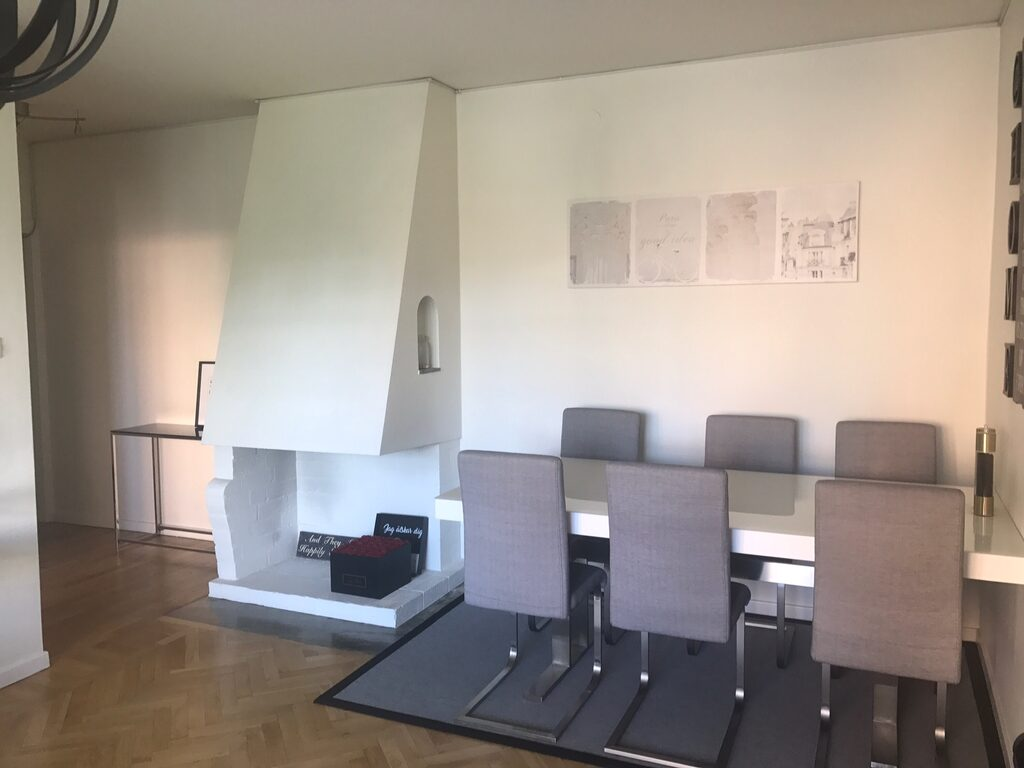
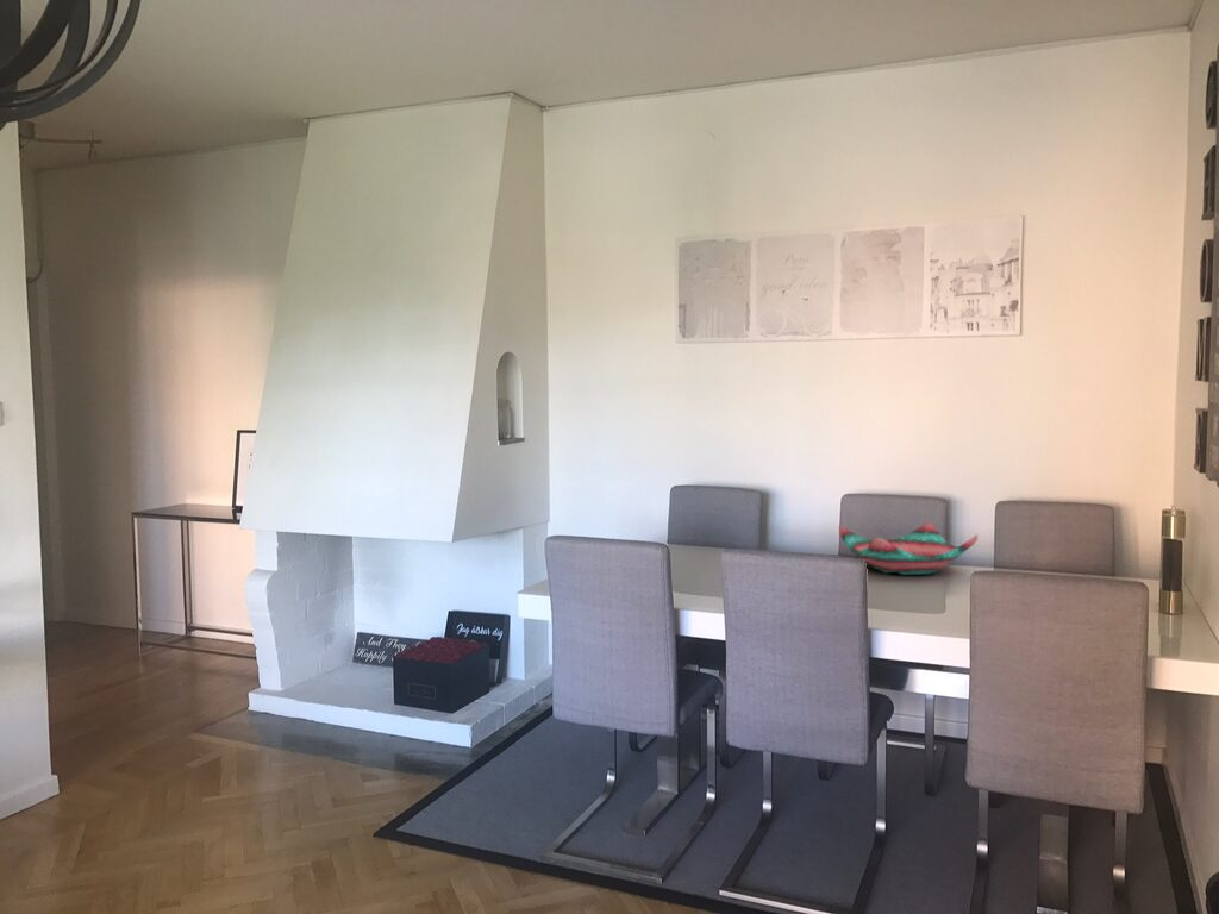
+ decorative bowl [838,521,979,576]
